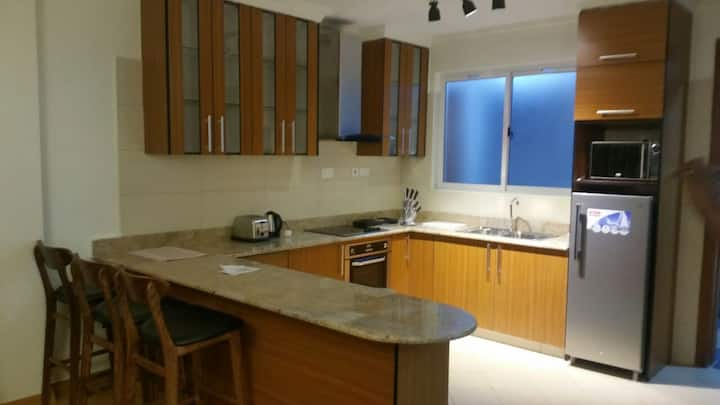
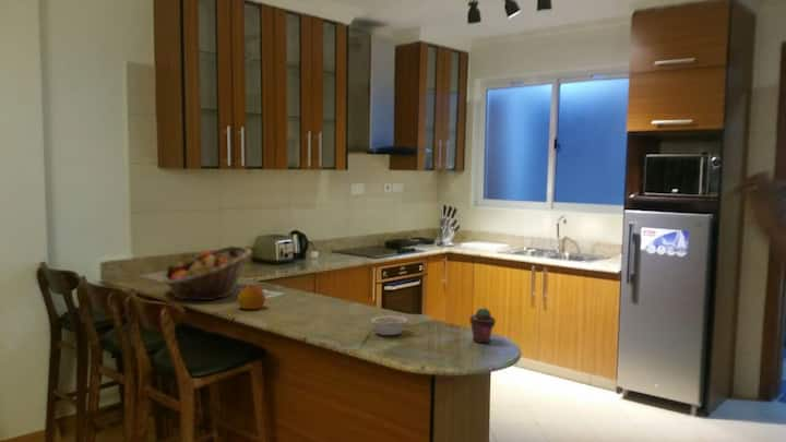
+ fruit [237,284,266,311]
+ fruit basket [162,246,252,301]
+ potted succulent [469,307,497,344]
+ legume [370,315,416,336]
